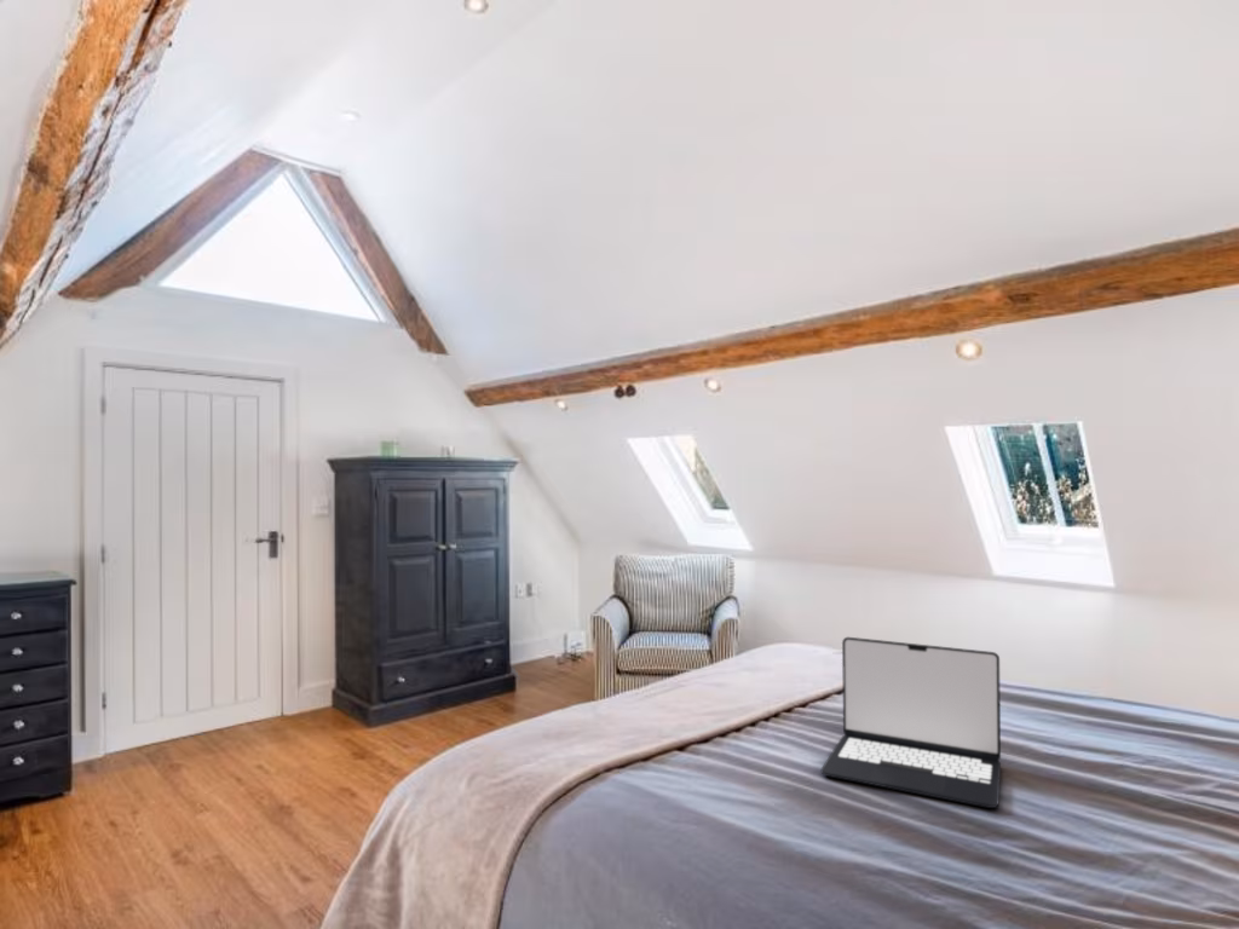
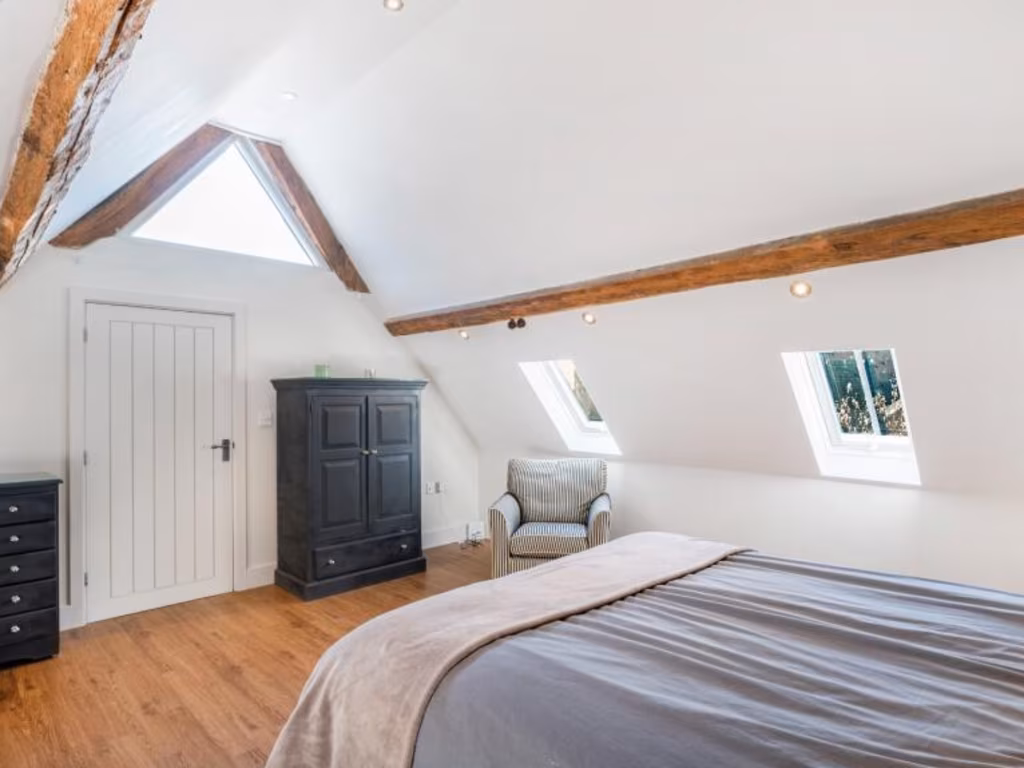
- laptop [820,636,1002,809]
